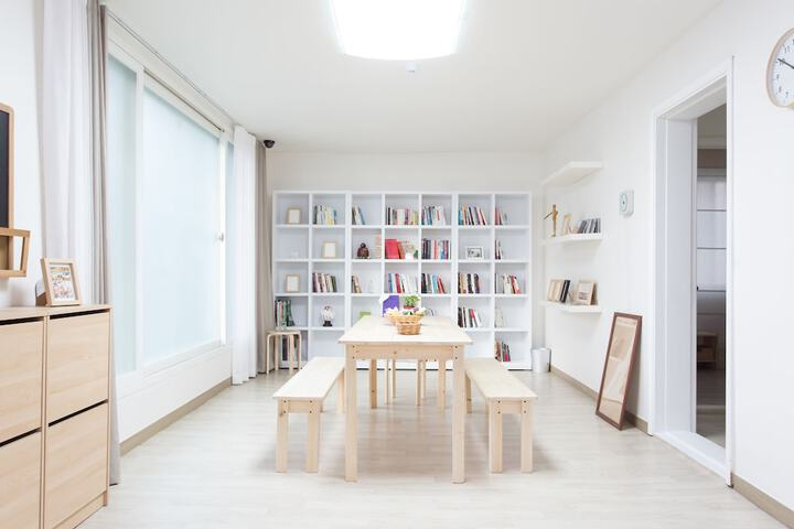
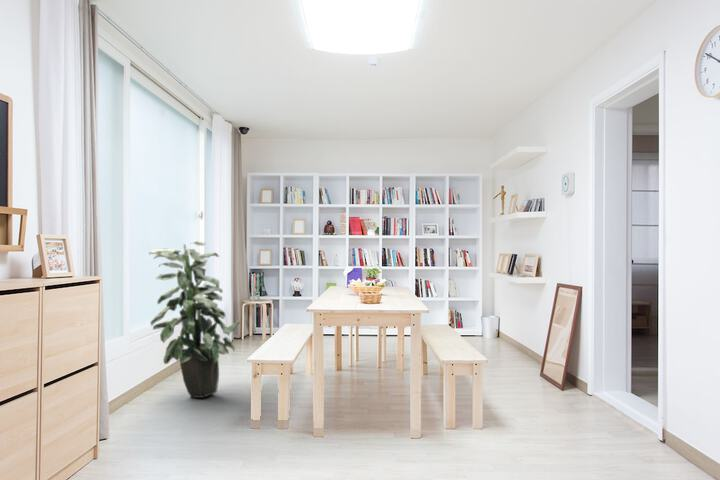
+ indoor plant [148,240,241,399]
